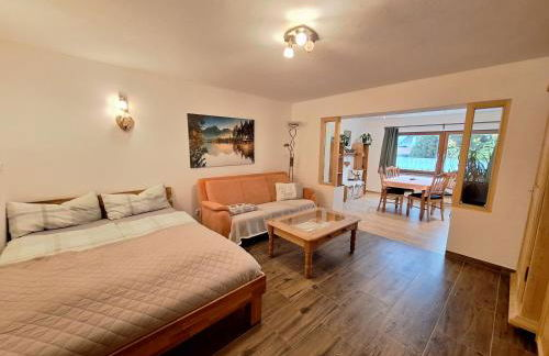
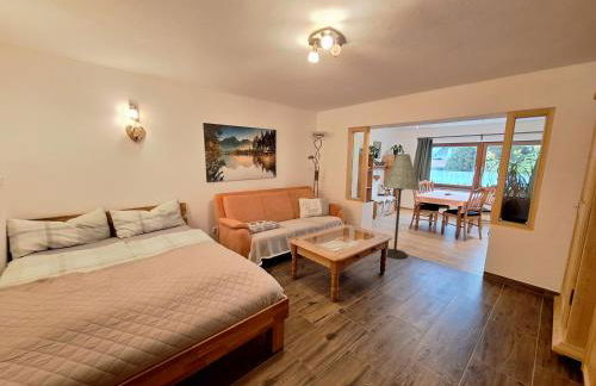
+ floor lamp [381,152,420,260]
